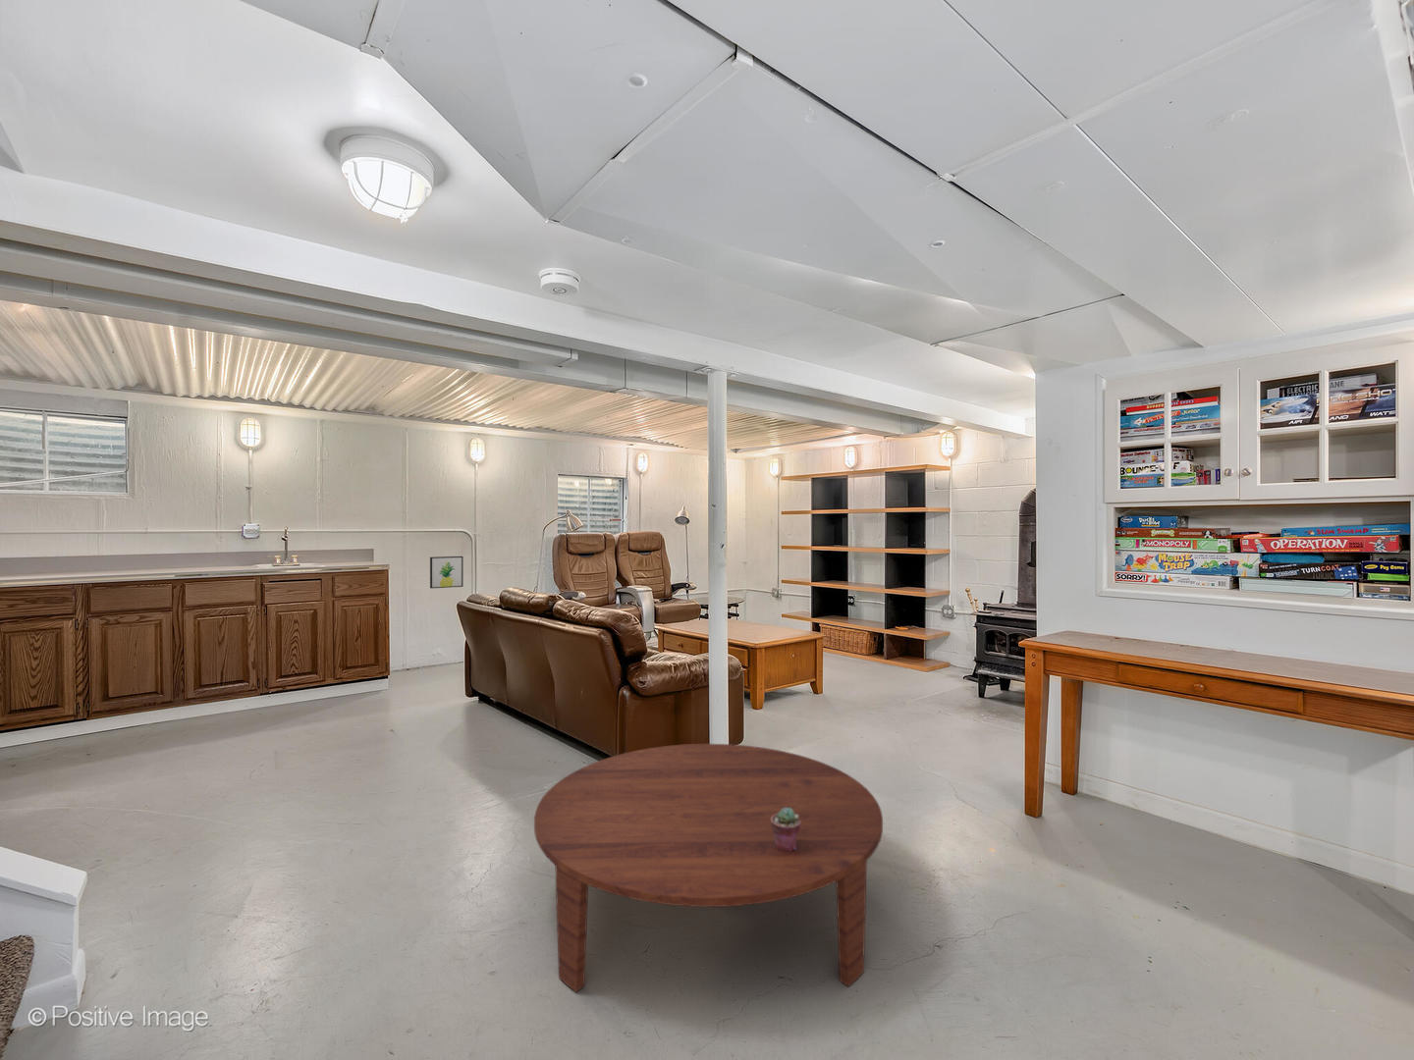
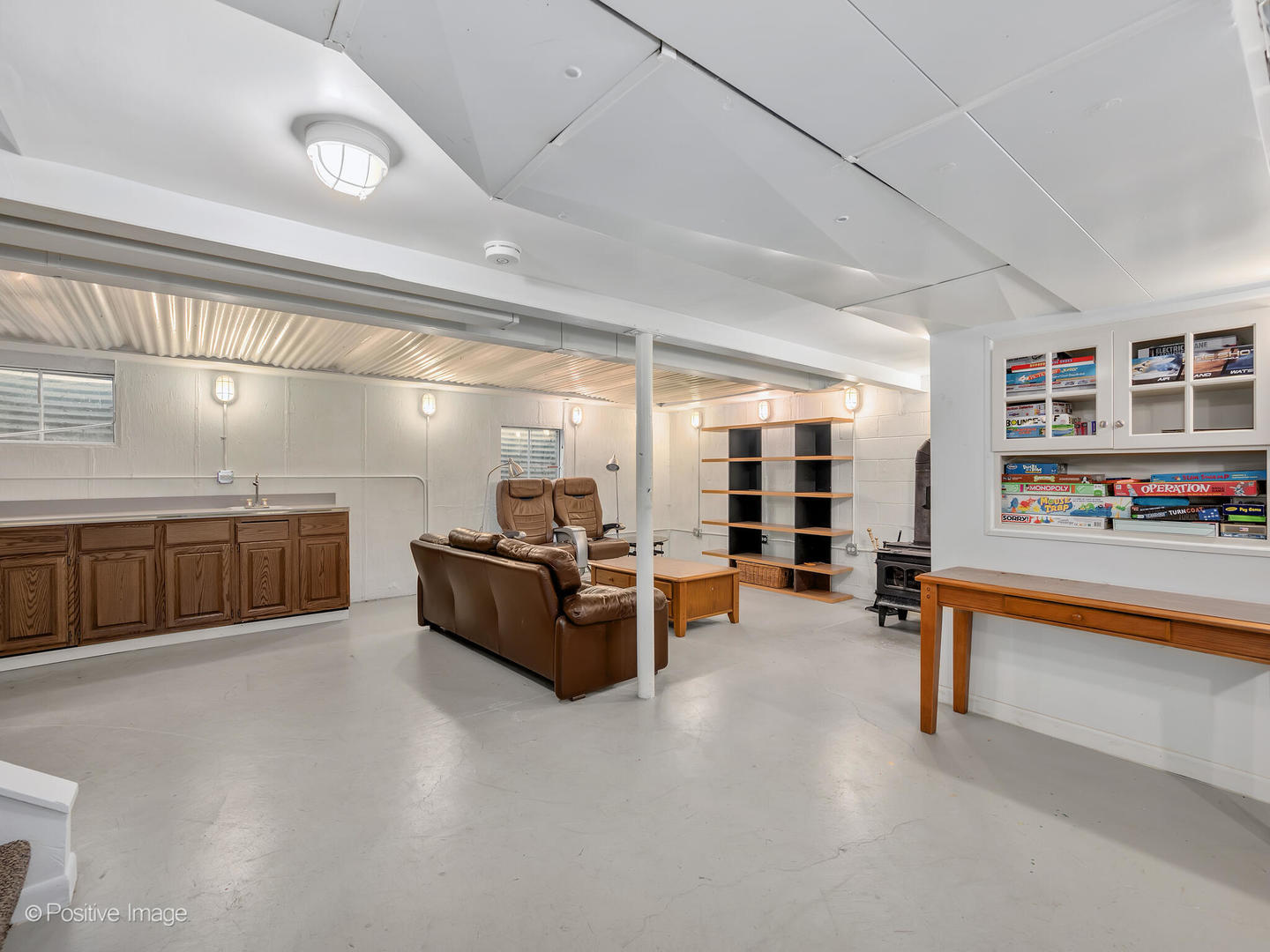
- coffee table [533,743,884,993]
- wall art [429,556,464,589]
- potted succulent [770,807,801,852]
